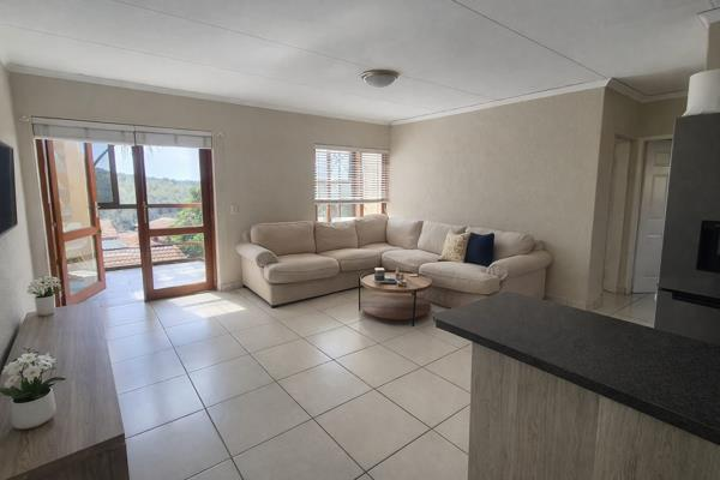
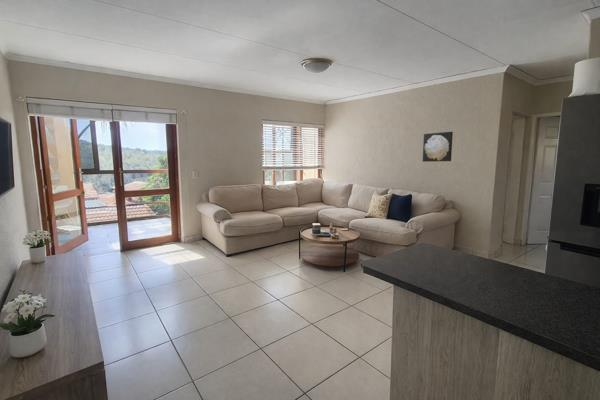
+ wall art [422,131,454,163]
